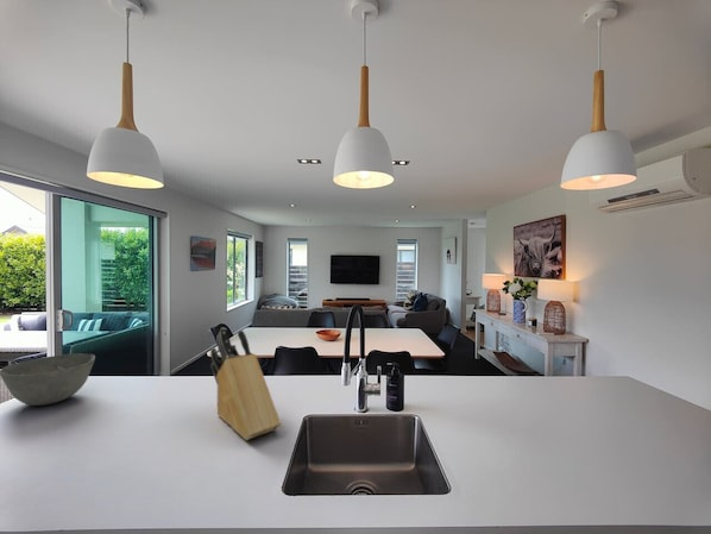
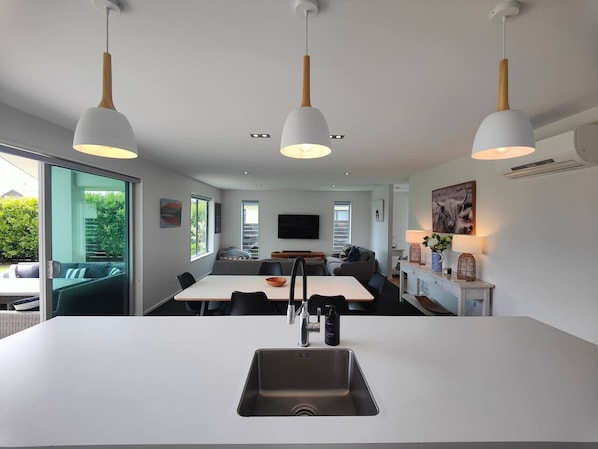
- bowl [0,352,96,407]
- knife block [209,327,282,441]
